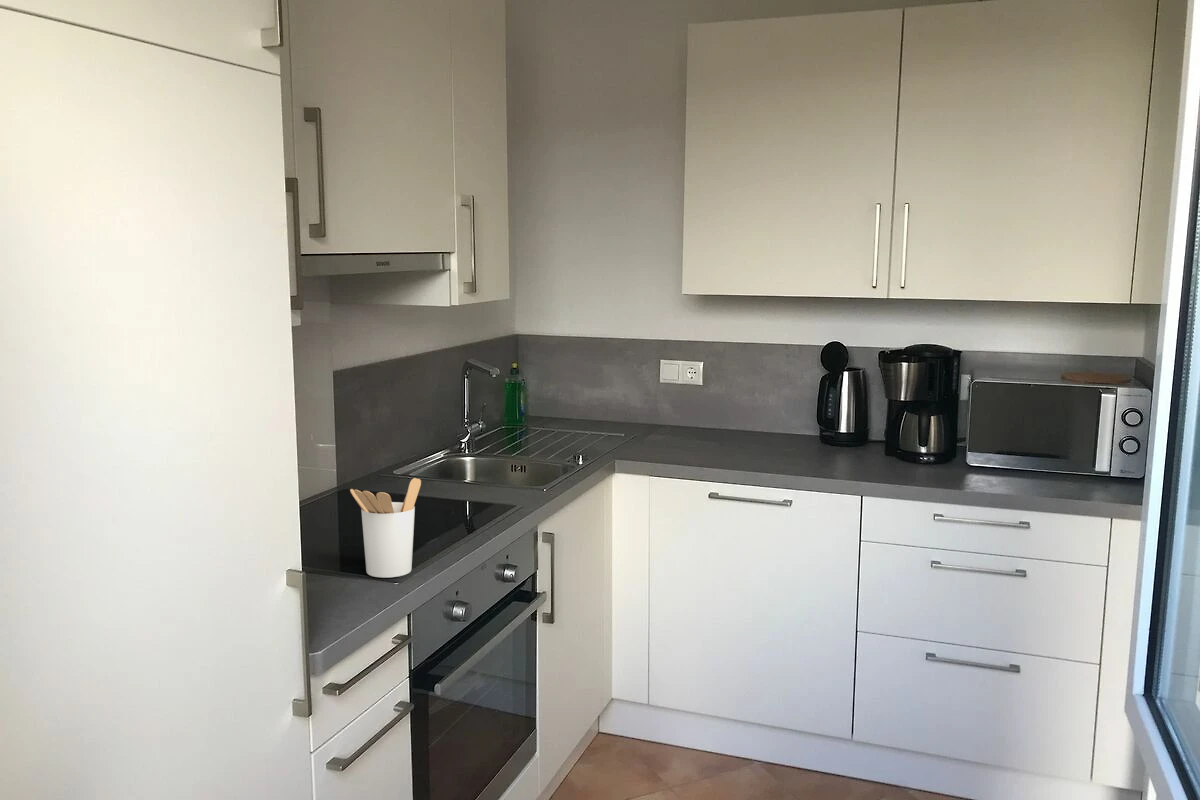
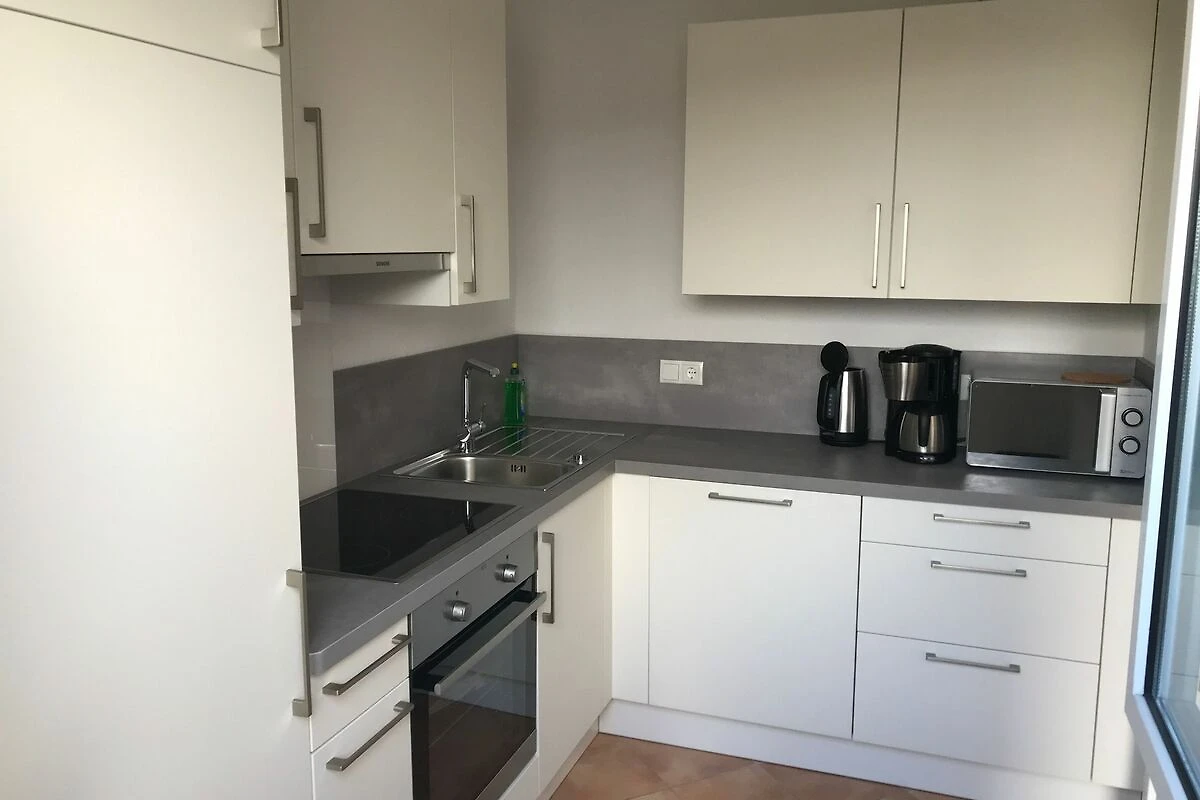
- utensil holder [349,477,422,579]
